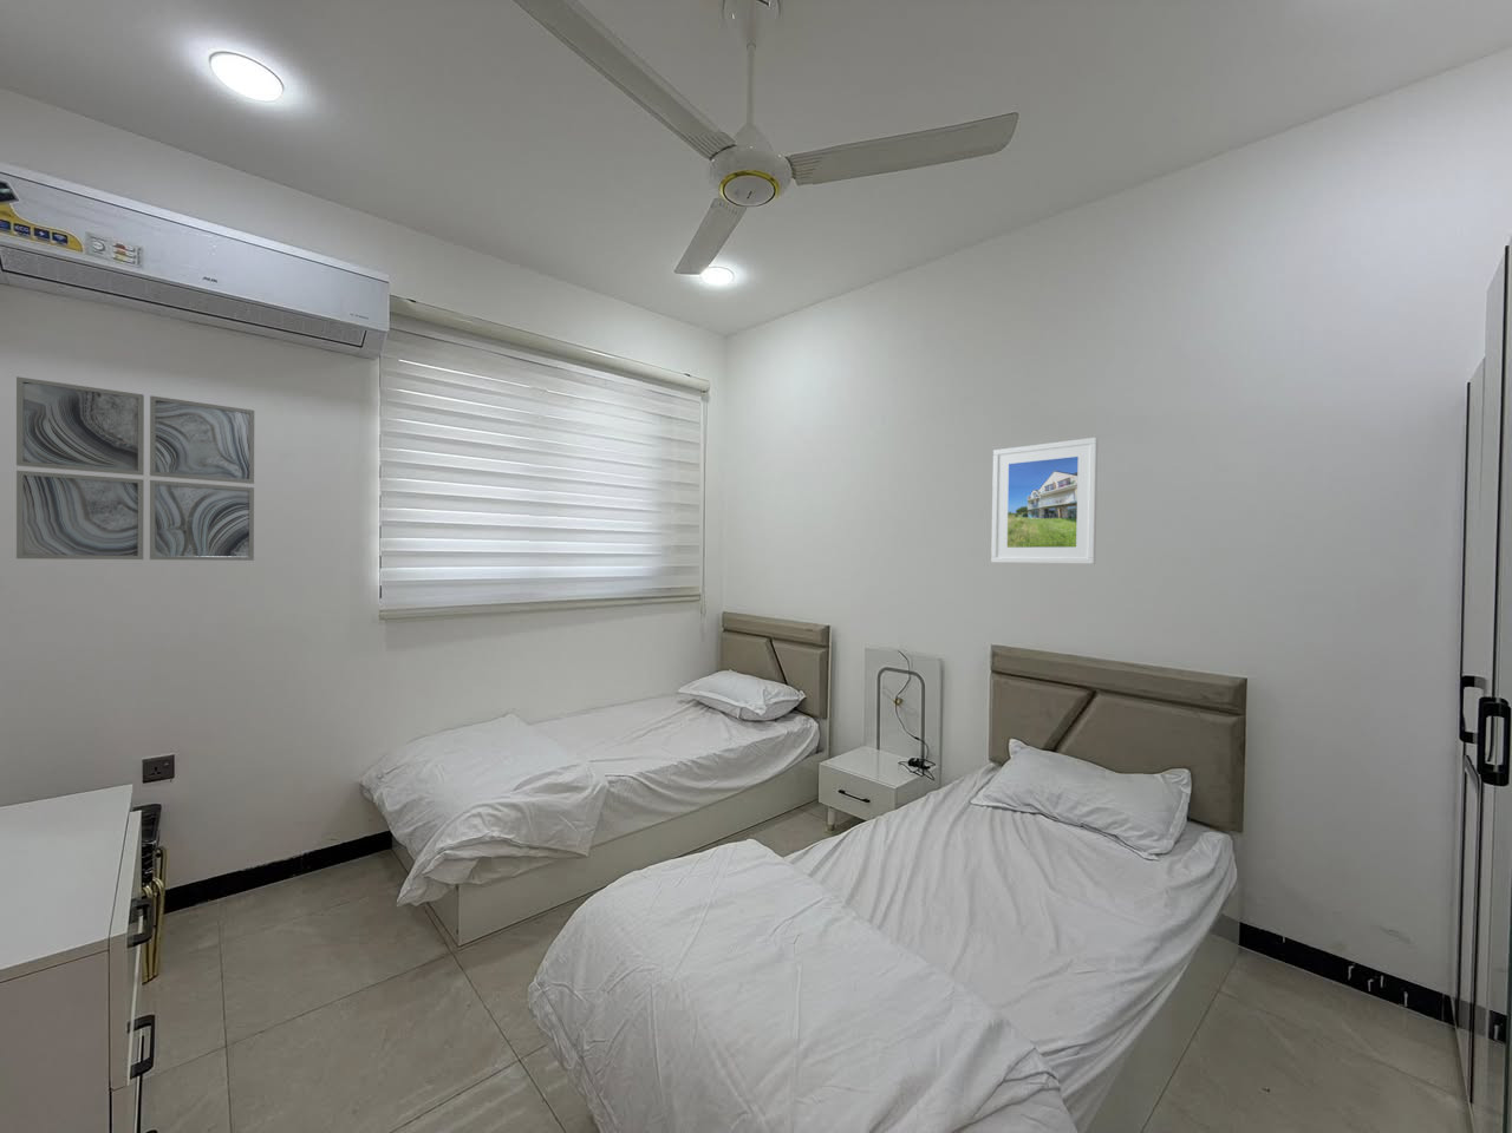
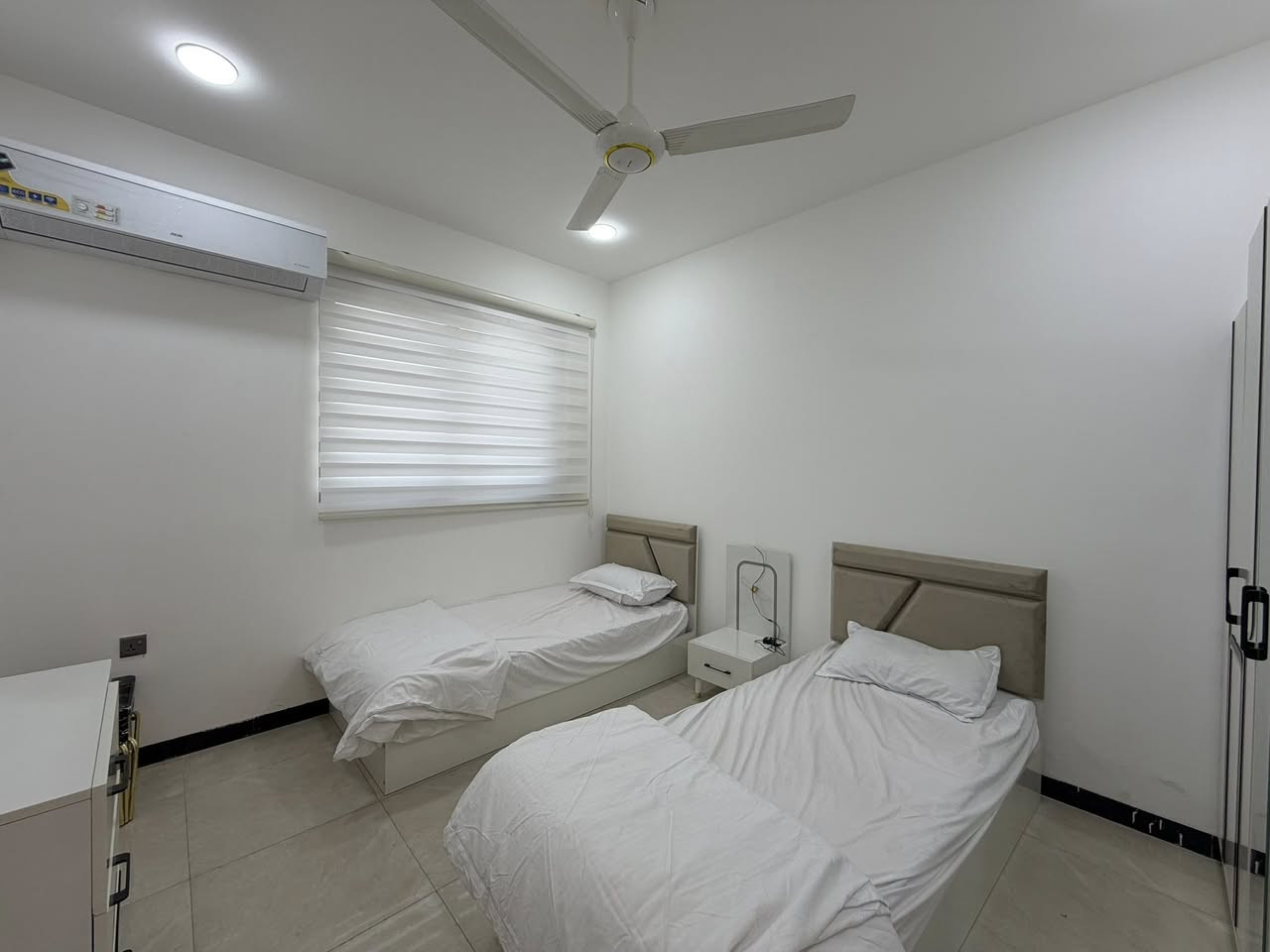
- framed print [989,437,1099,565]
- wall art [15,375,255,562]
